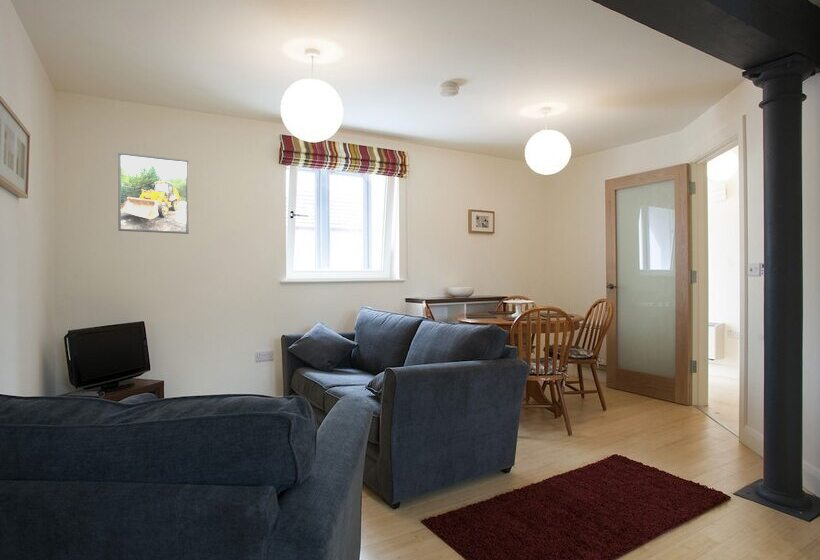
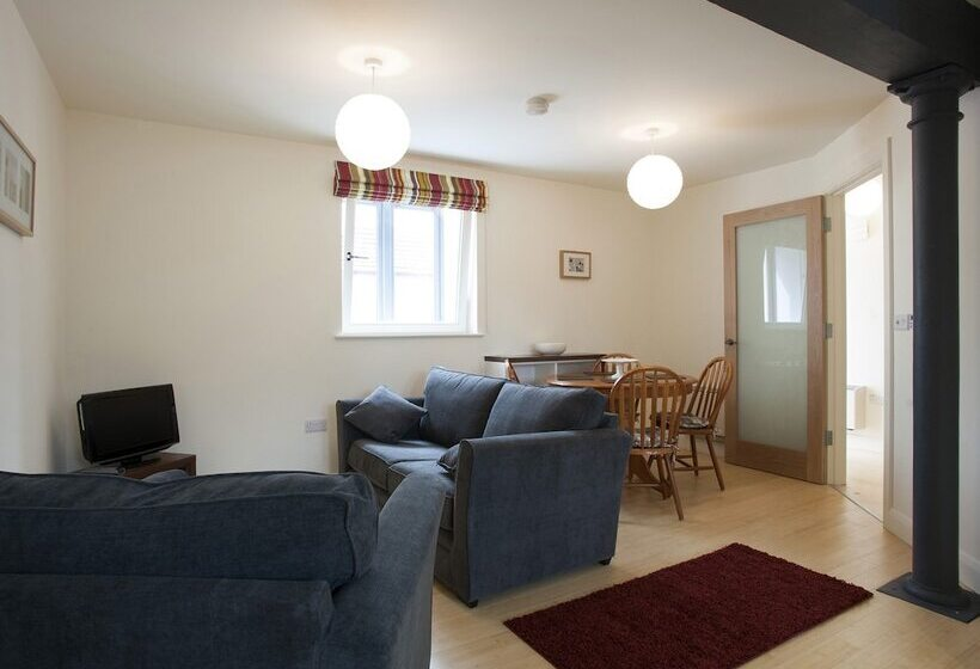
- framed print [117,151,190,235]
